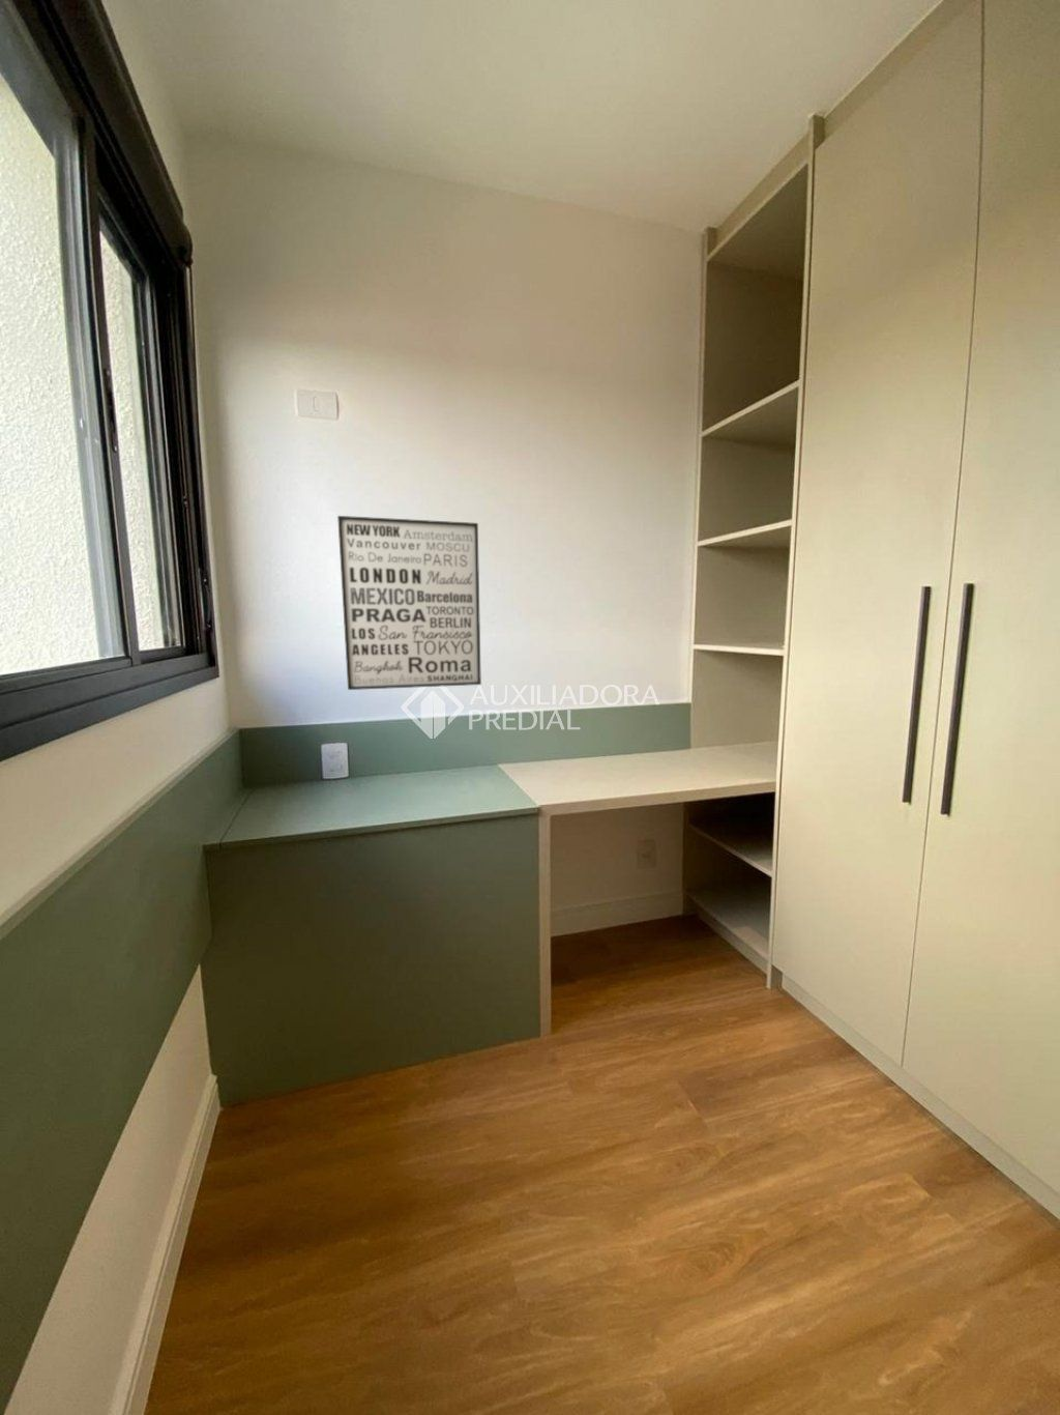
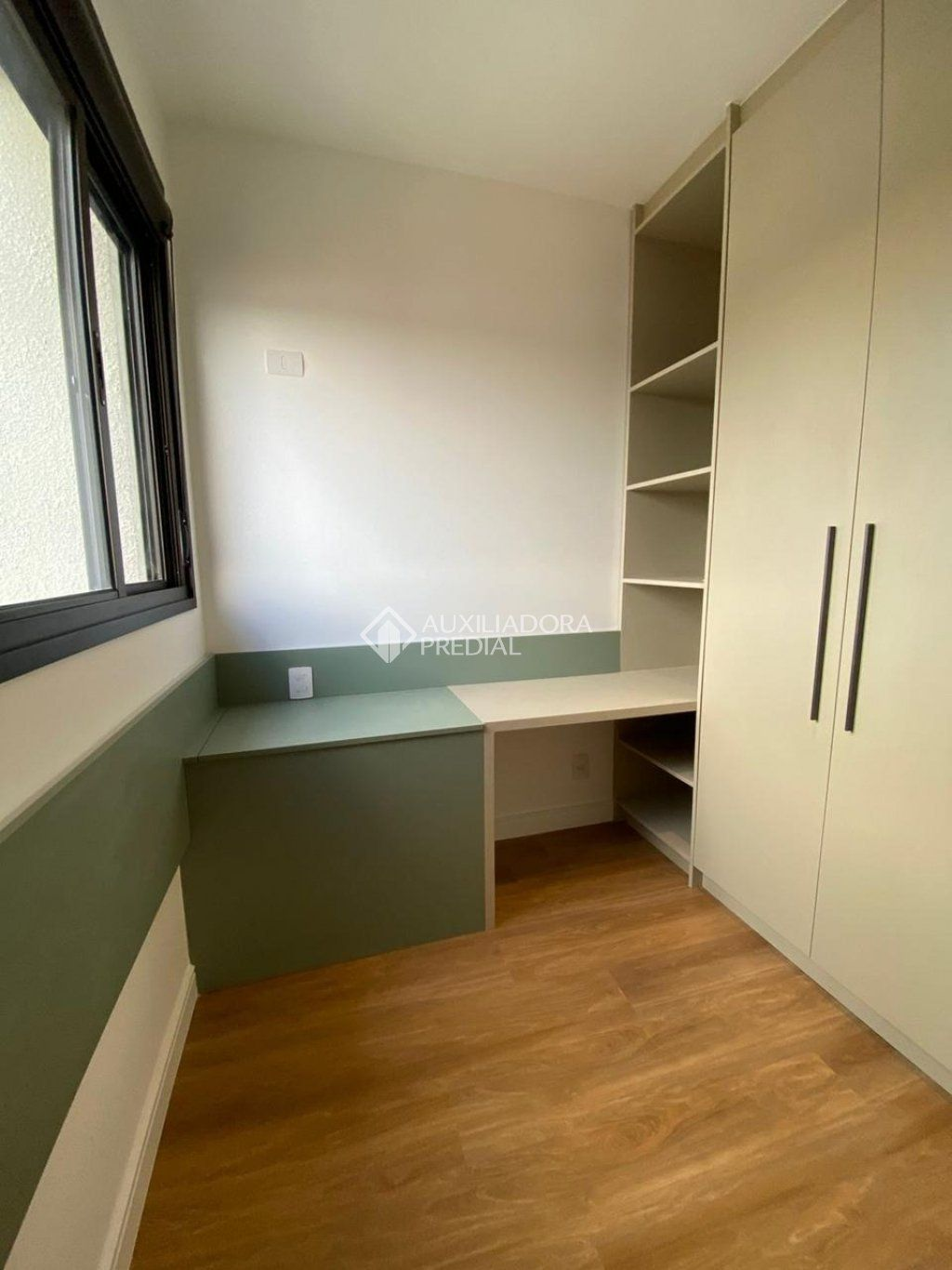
- wall art [336,515,482,691]
